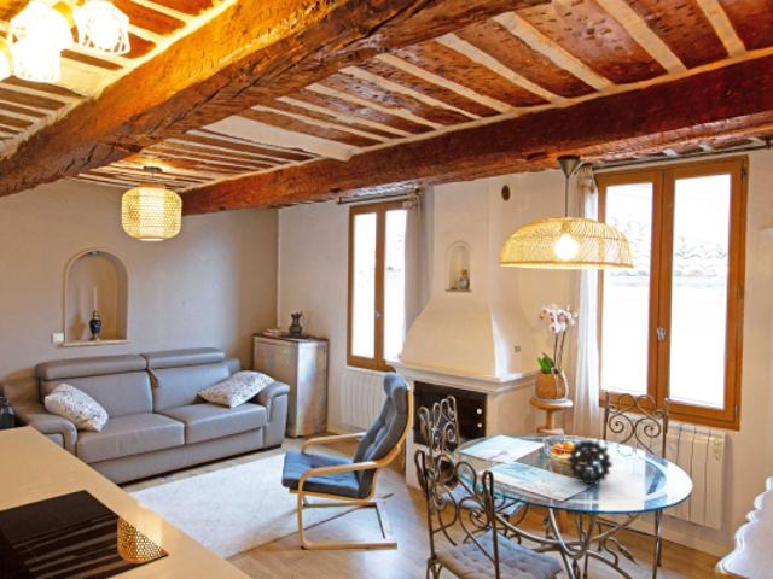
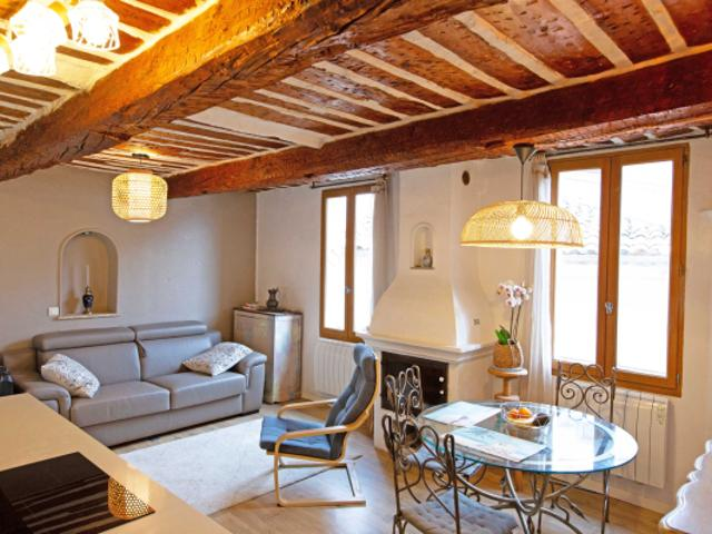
- decorative ball [565,439,614,486]
